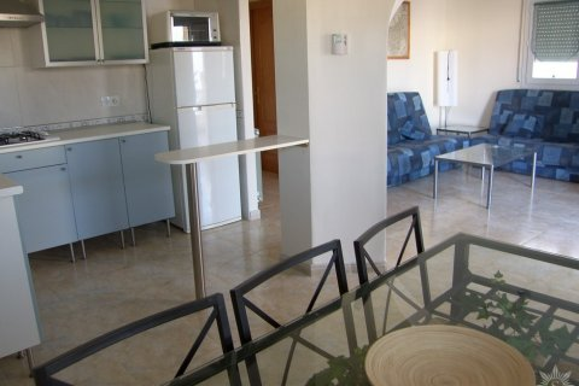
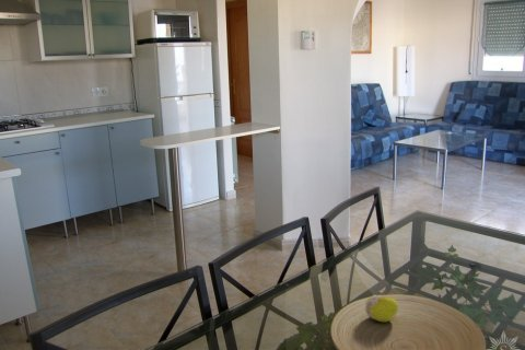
+ fruit [364,294,399,323]
